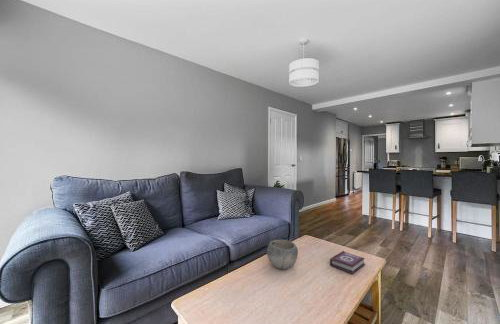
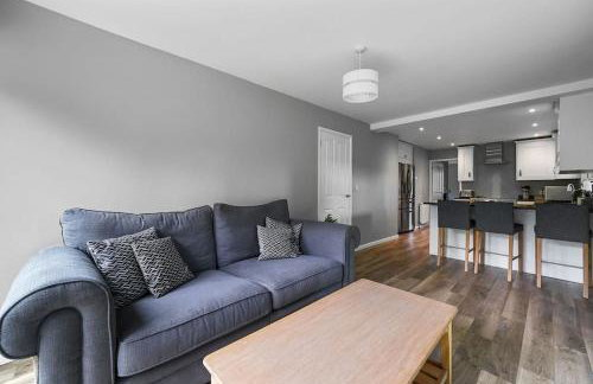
- bowl [266,239,299,270]
- book [329,250,366,275]
